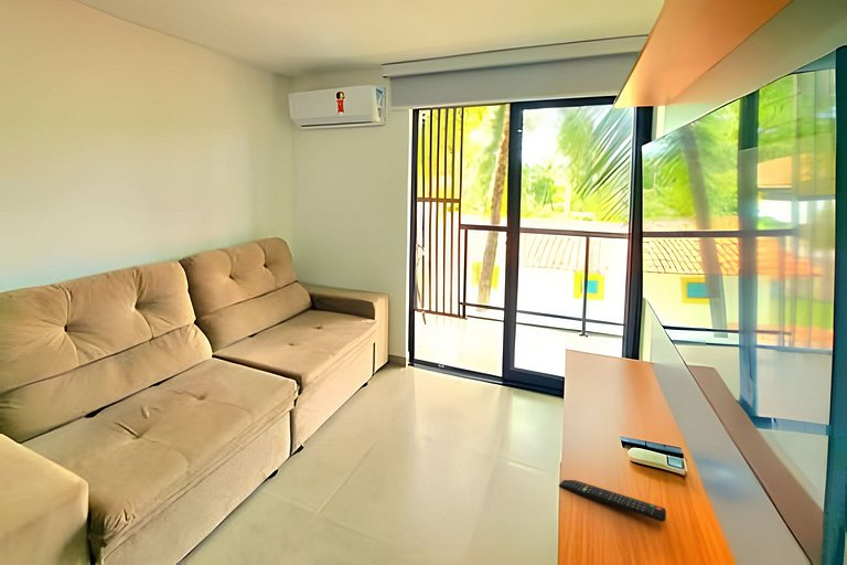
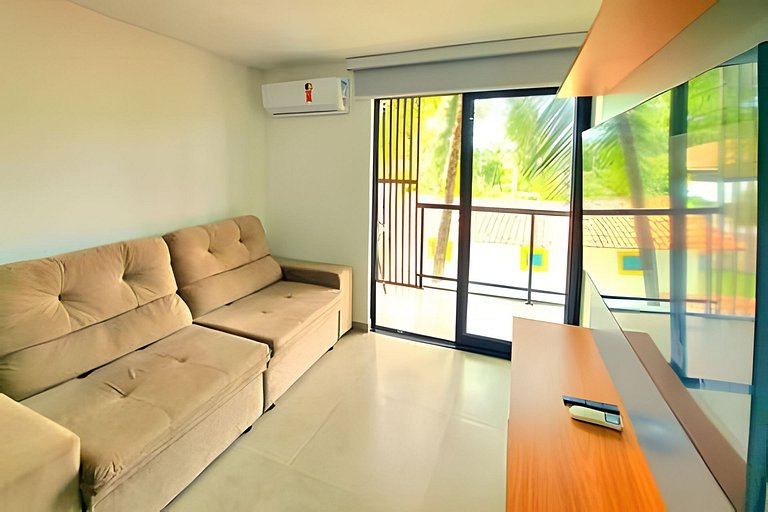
- remote control [558,479,667,523]
